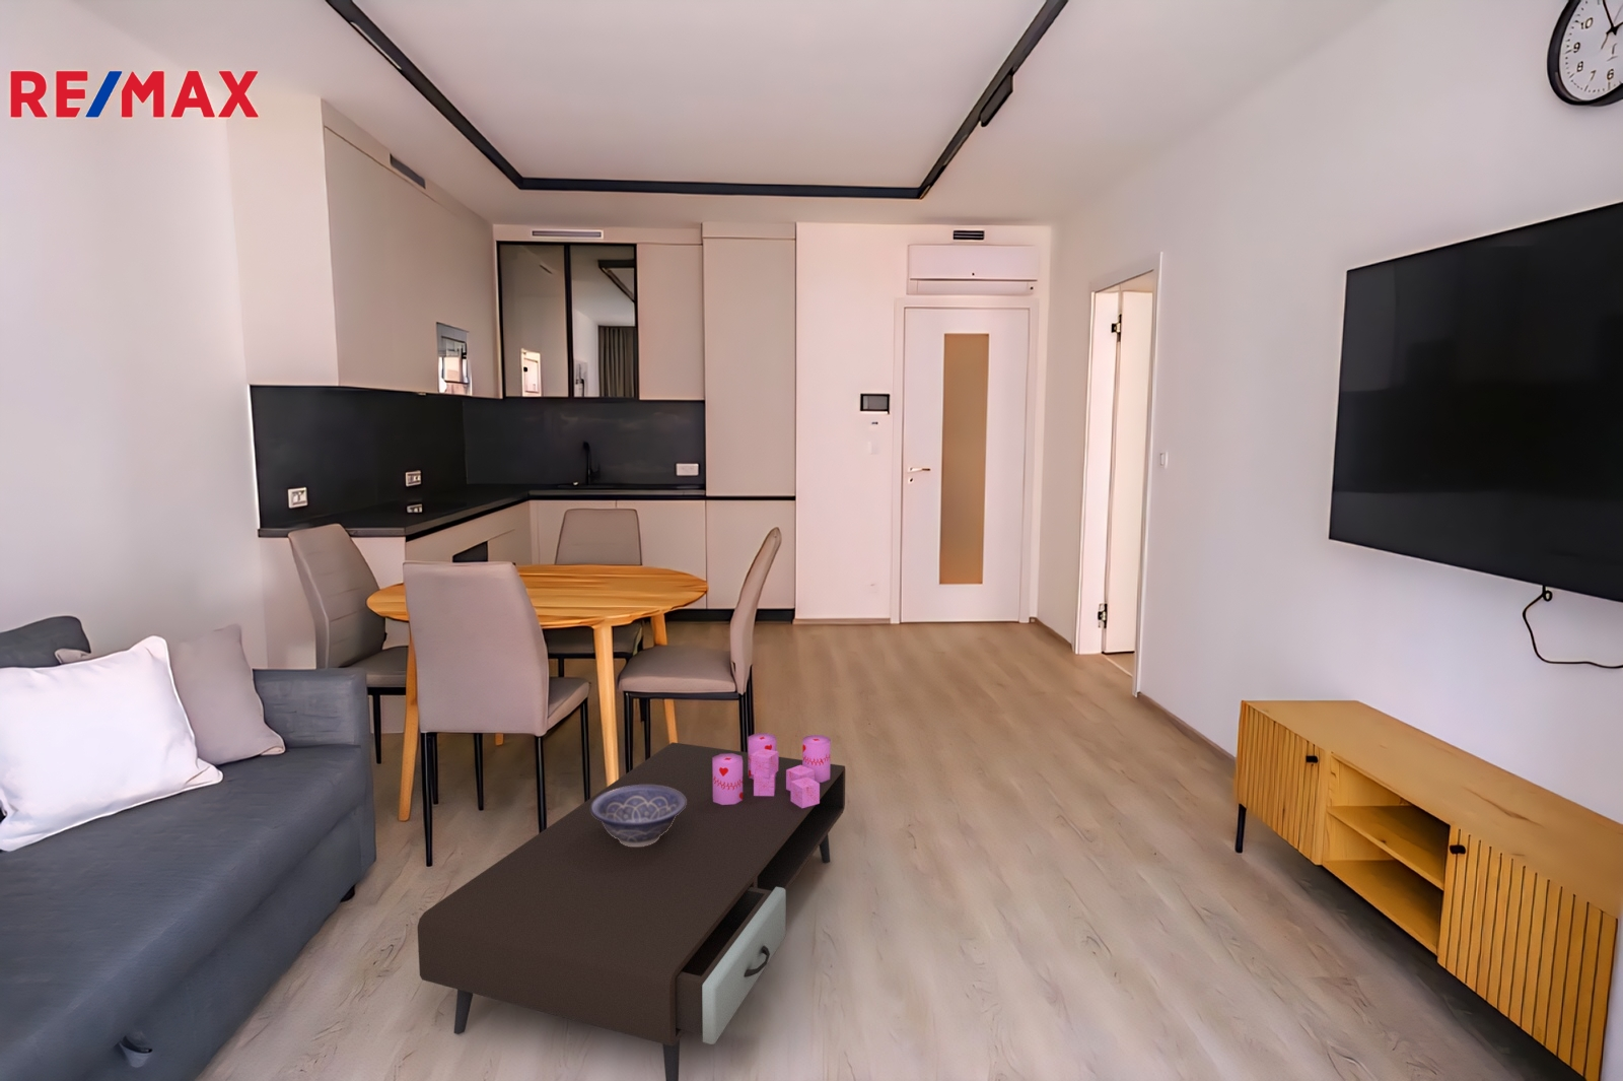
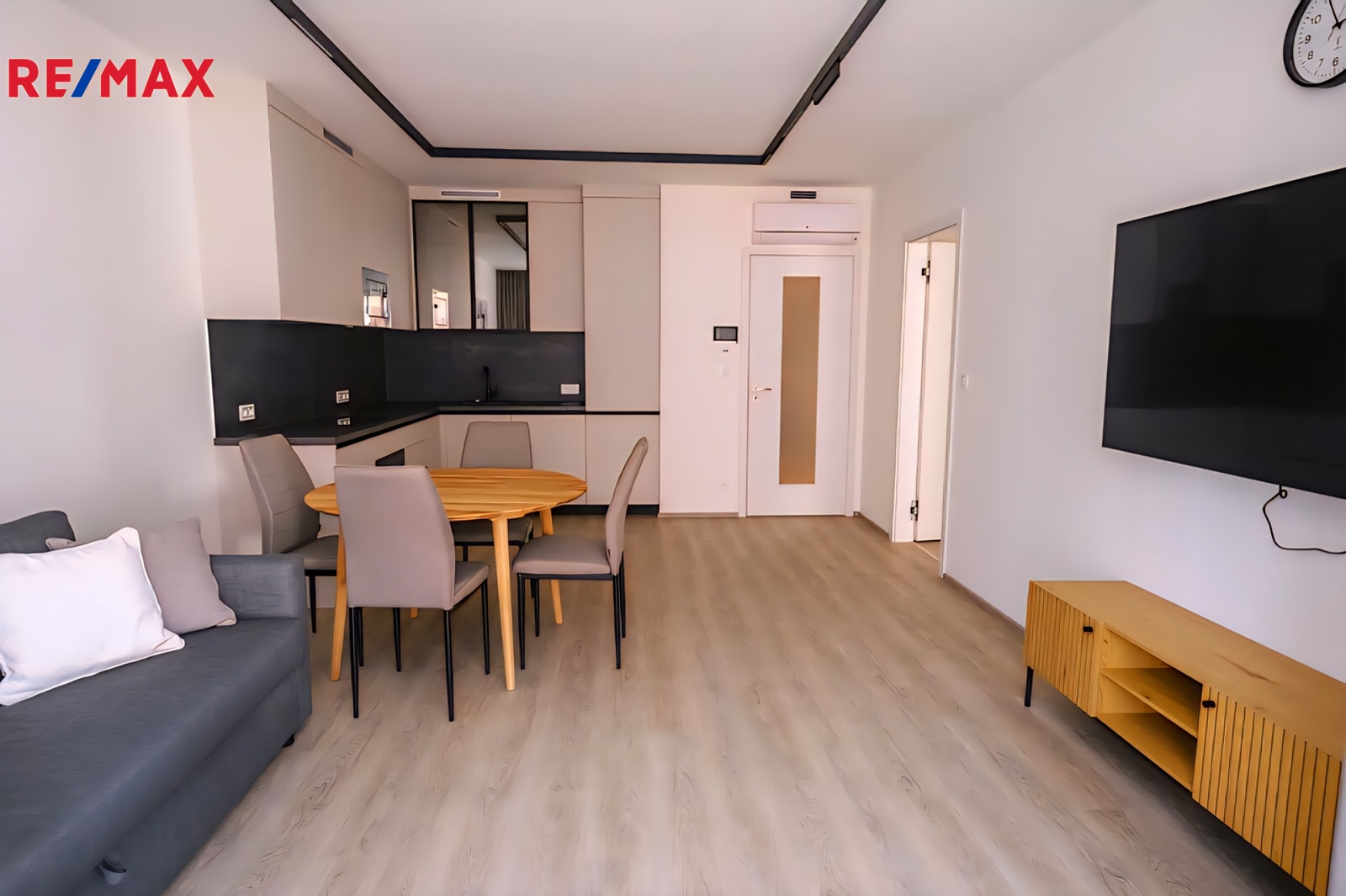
- decorative bowl [591,784,687,847]
- coffee table [416,741,846,1081]
- candle [713,732,832,808]
